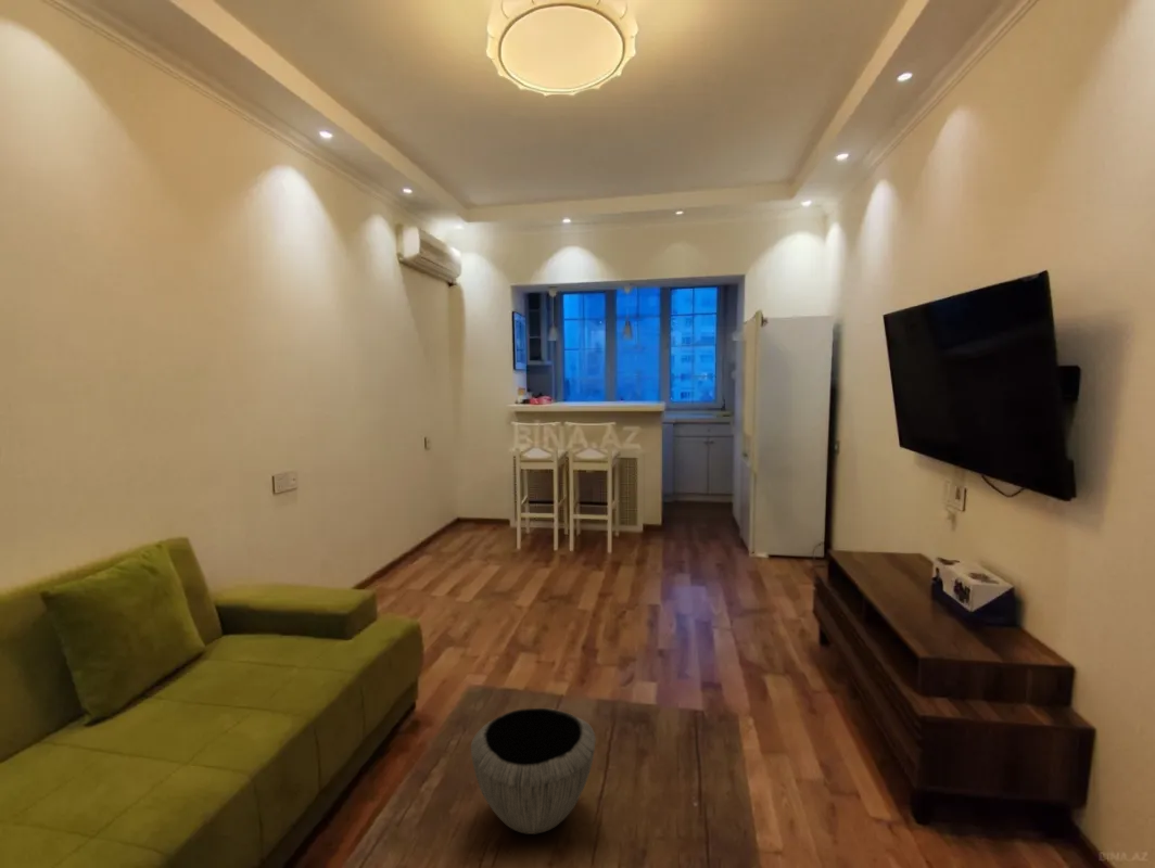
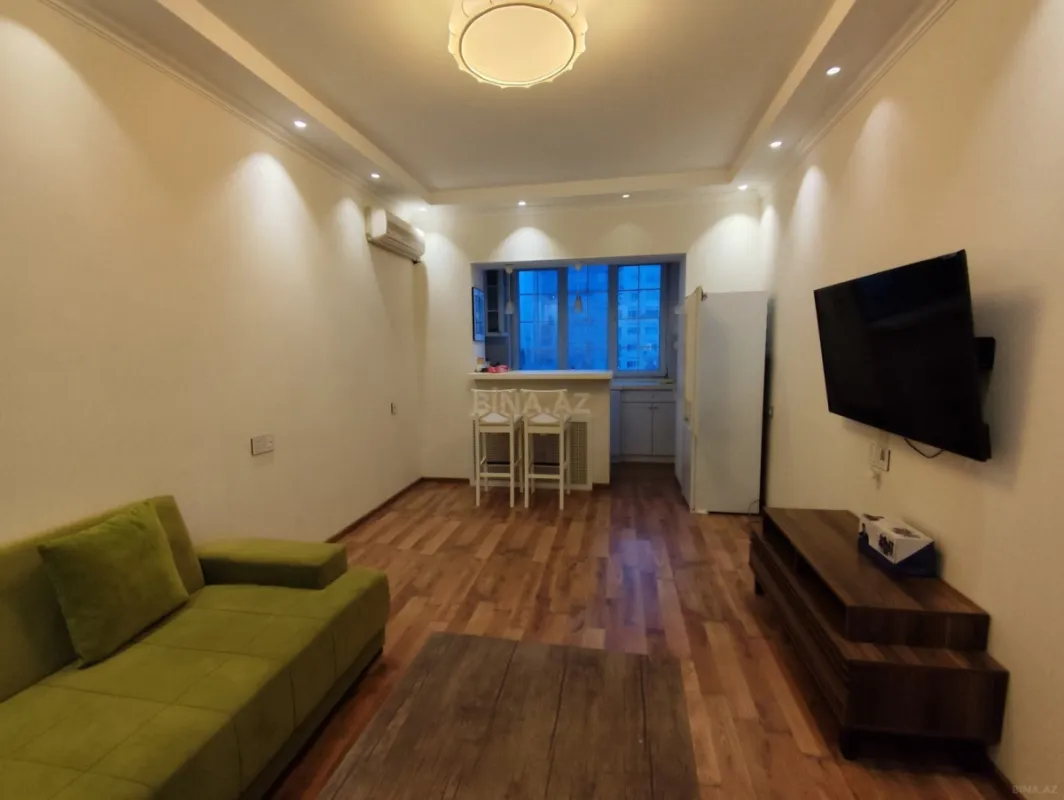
- bowl [470,707,597,835]
